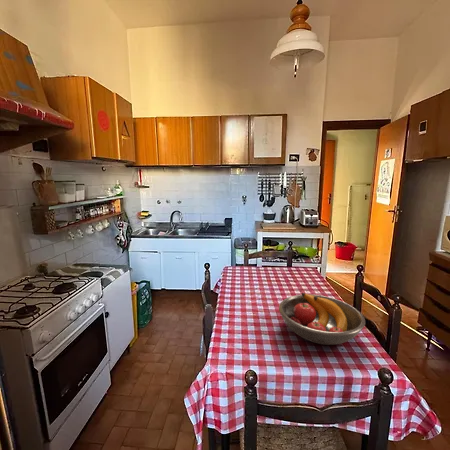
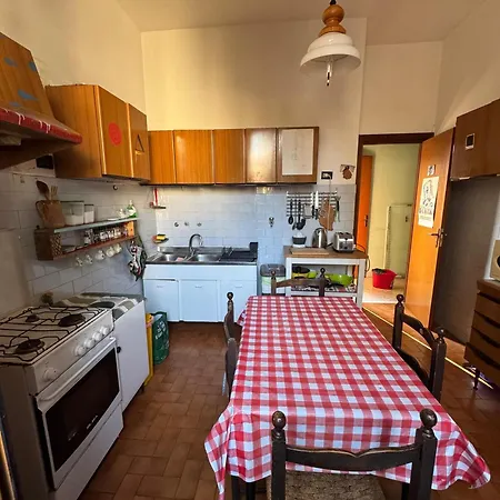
- fruit bowl [278,292,366,346]
